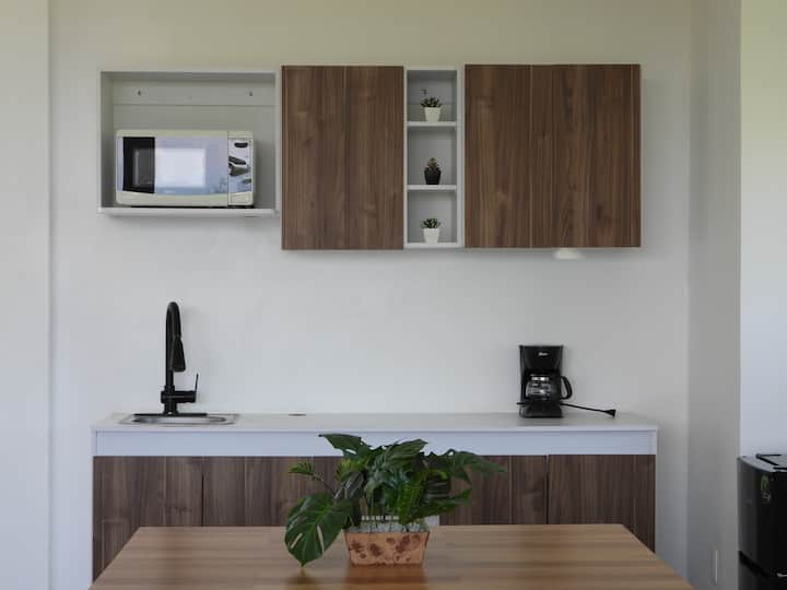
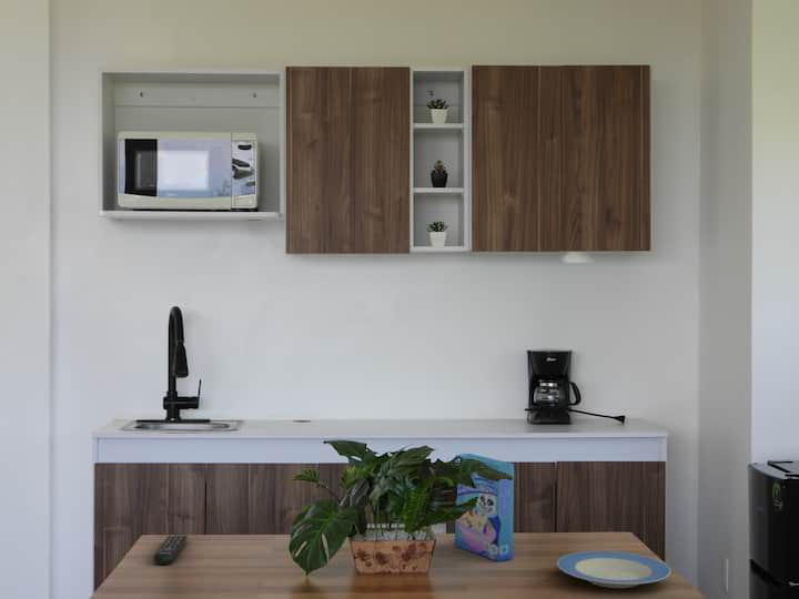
+ remote control [153,535,189,566]
+ plate [556,550,671,589]
+ cereal box [454,453,515,562]
